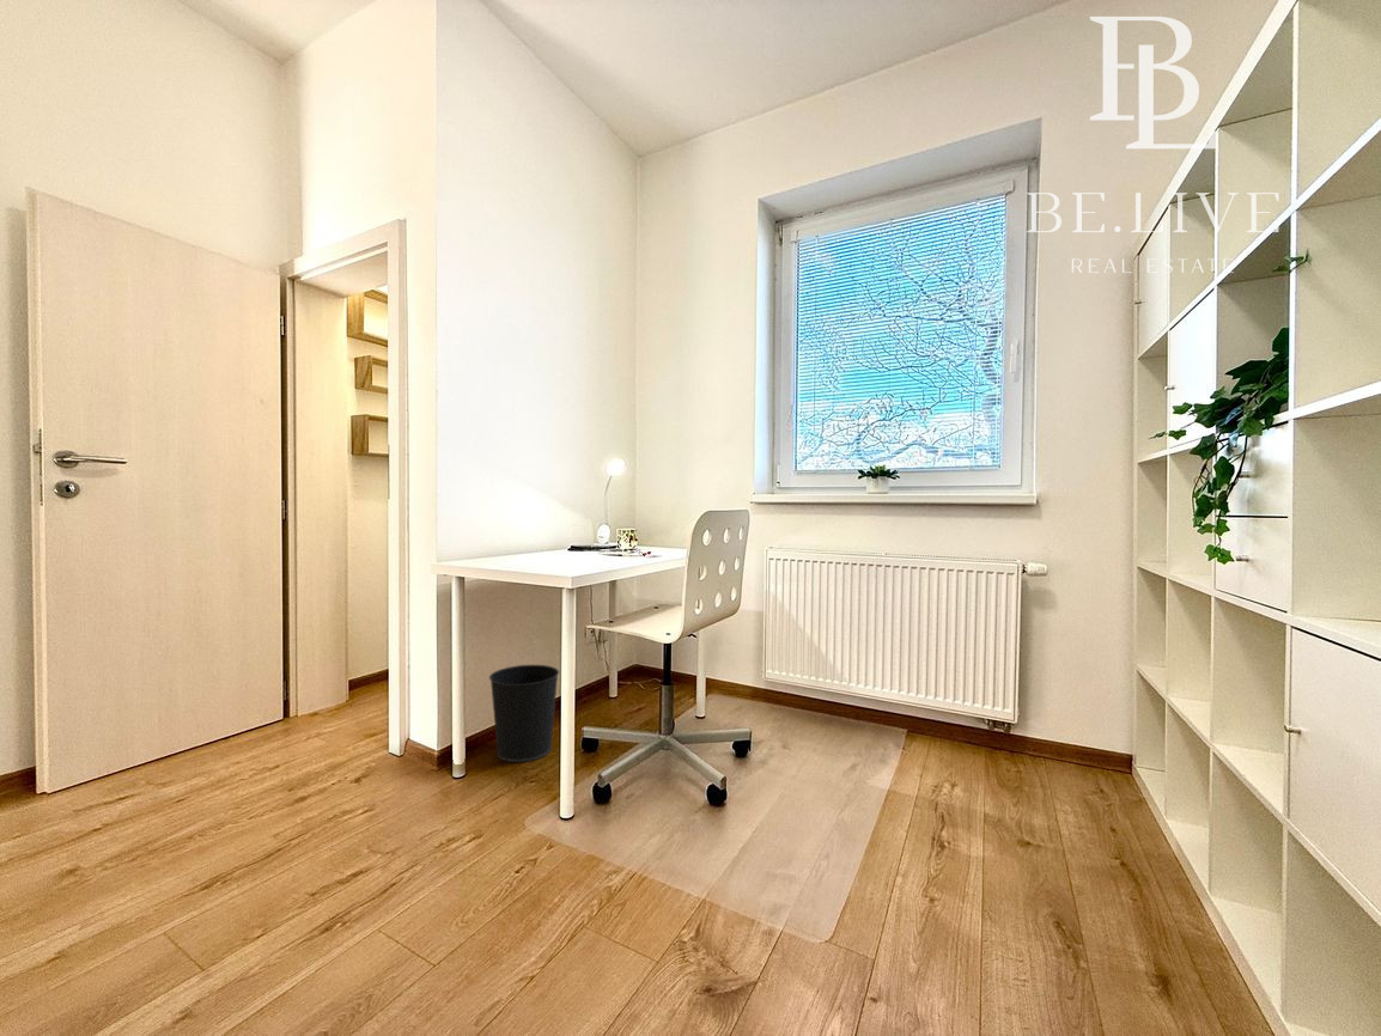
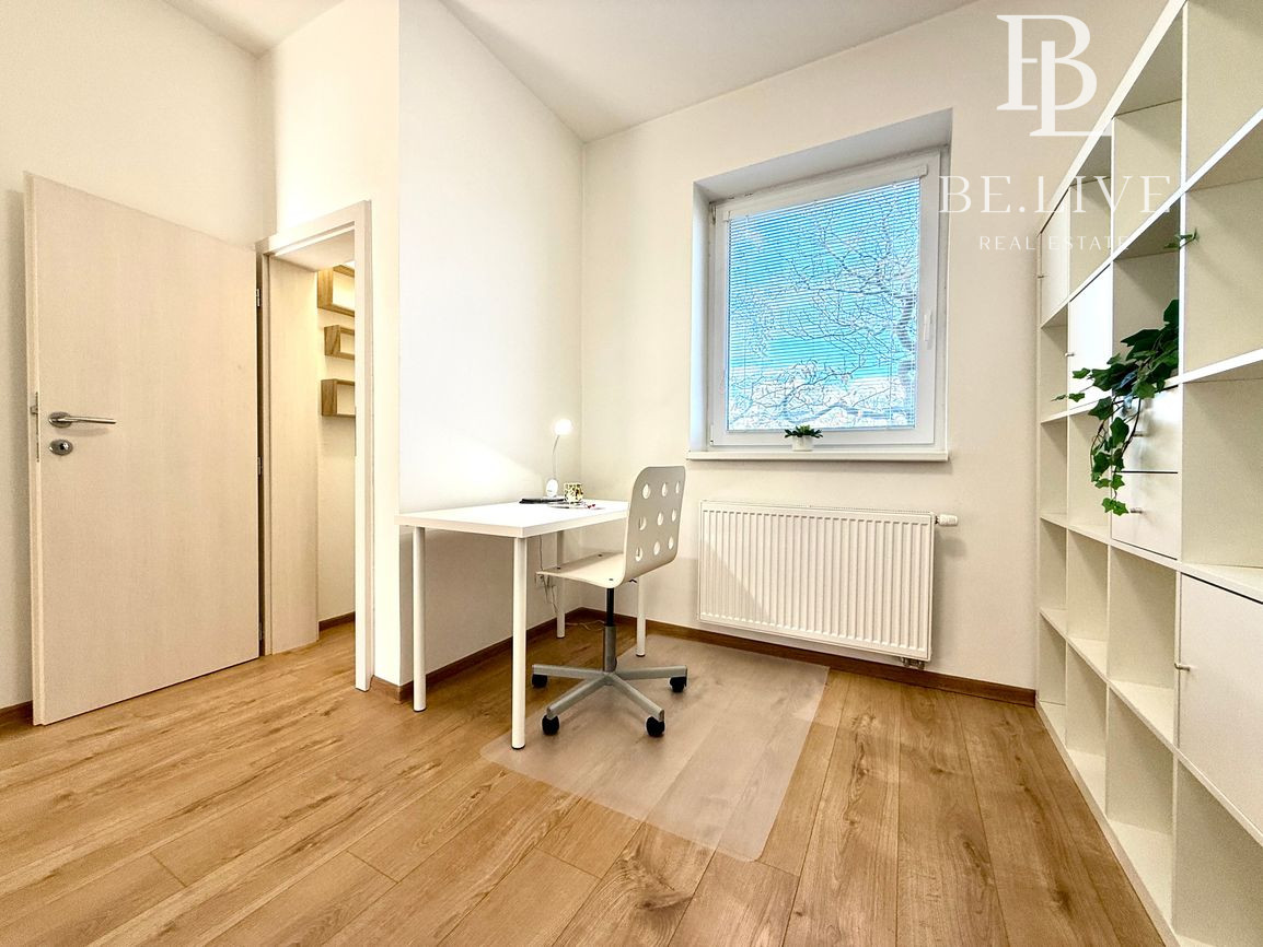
- wastebasket [488,664,560,763]
